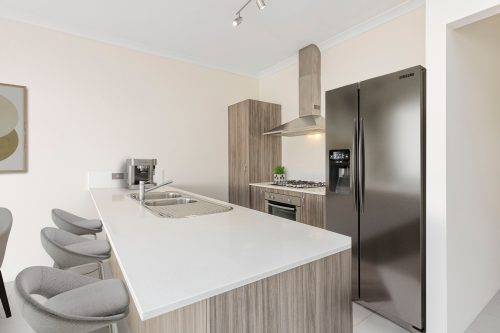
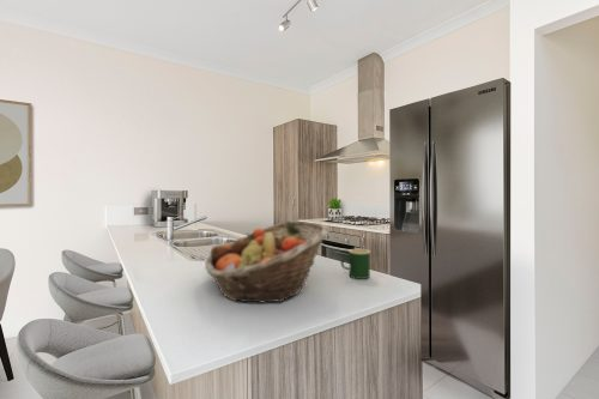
+ fruit basket [204,220,331,304]
+ mug [339,248,371,280]
